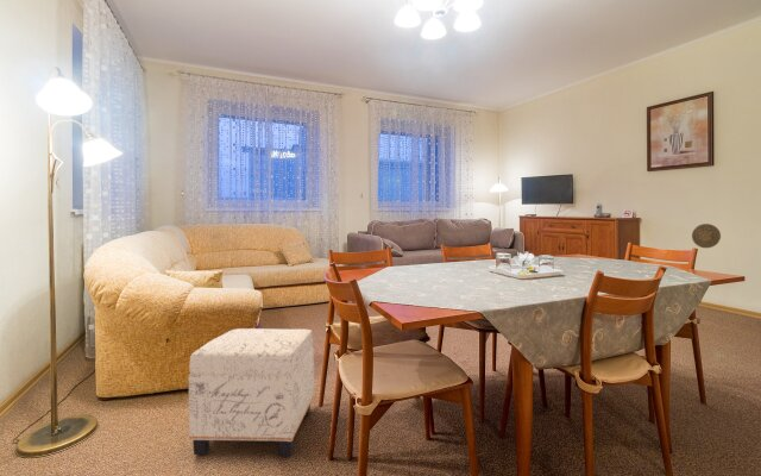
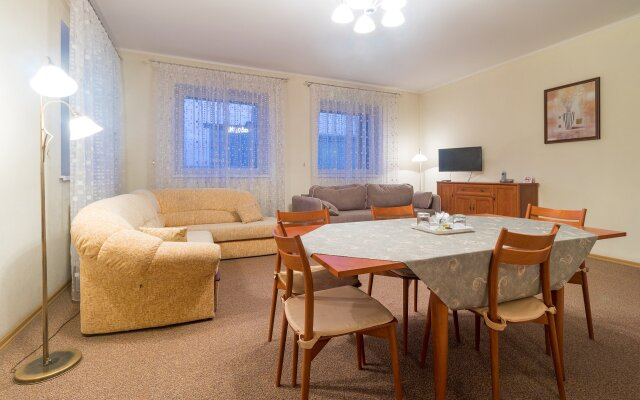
- ottoman [187,327,315,457]
- decorative plate [691,223,722,249]
